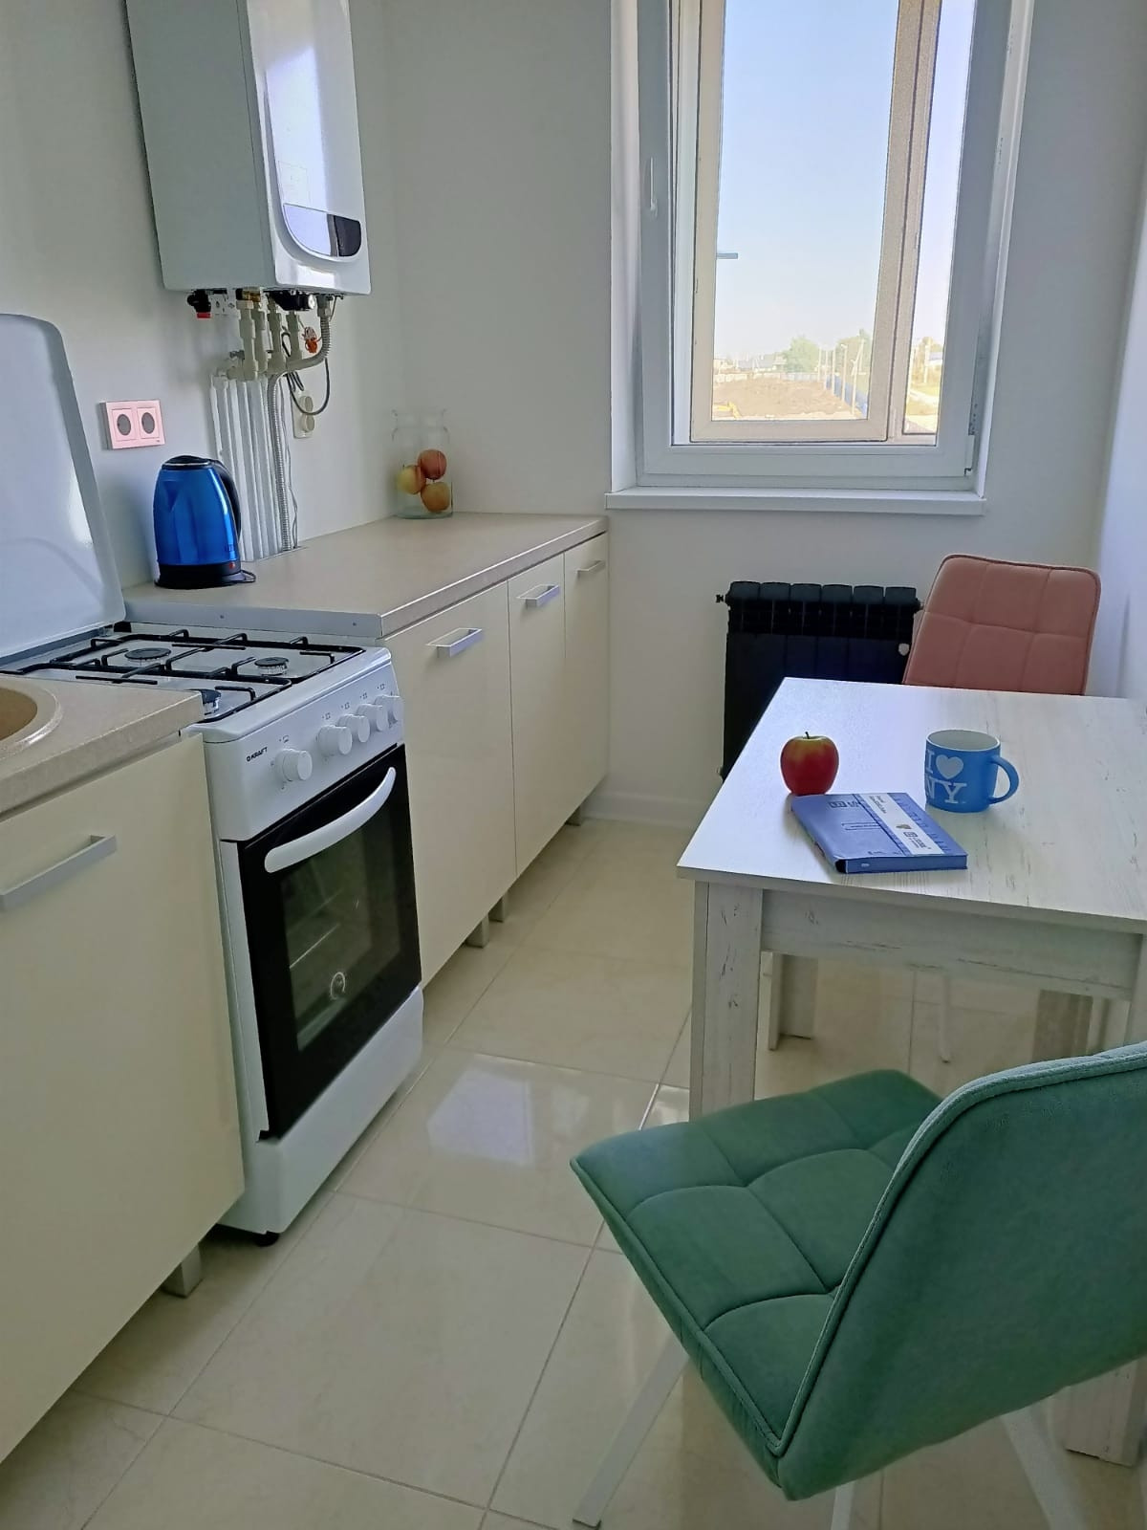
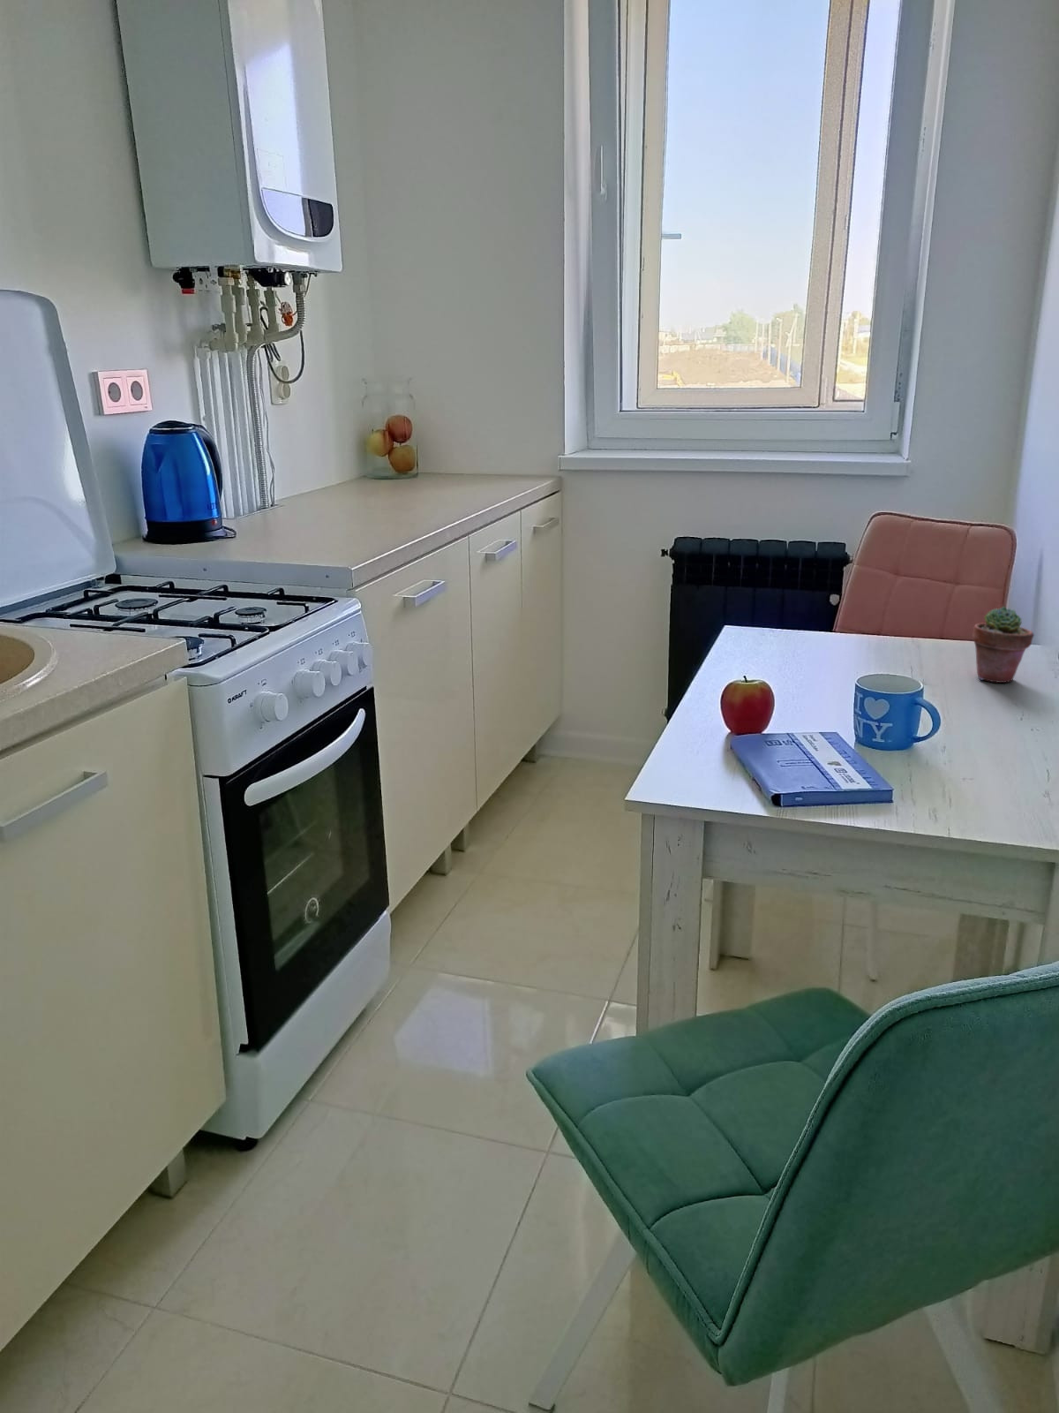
+ potted succulent [971,606,1036,683]
